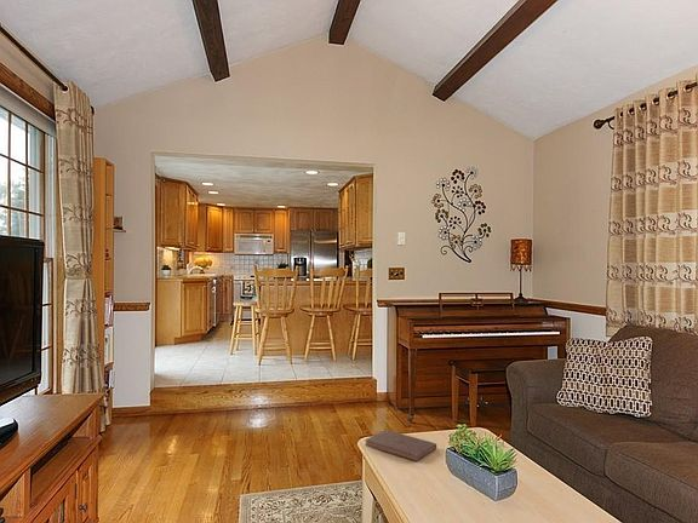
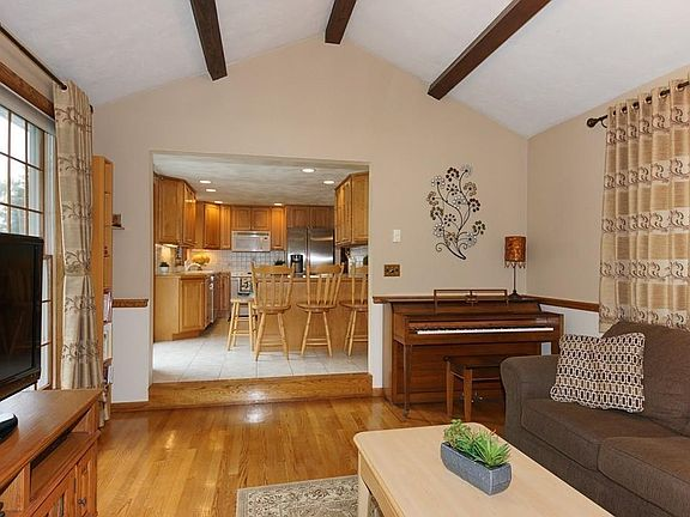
- book [364,429,437,462]
